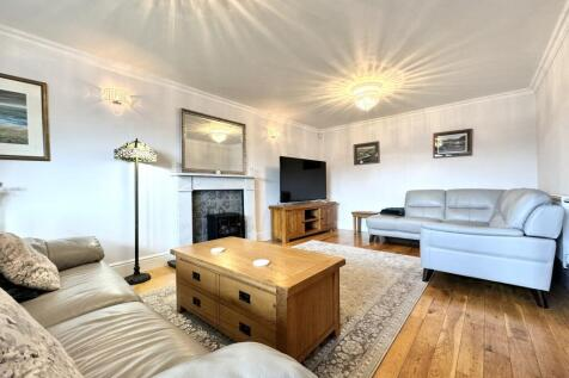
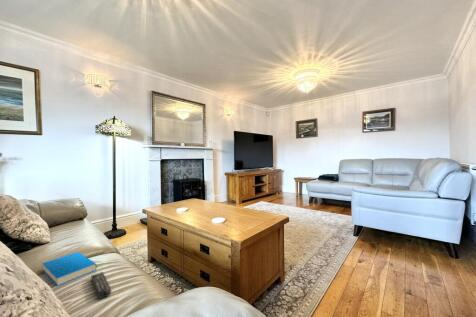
+ book [41,251,98,287]
+ remote control [90,271,112,300]
